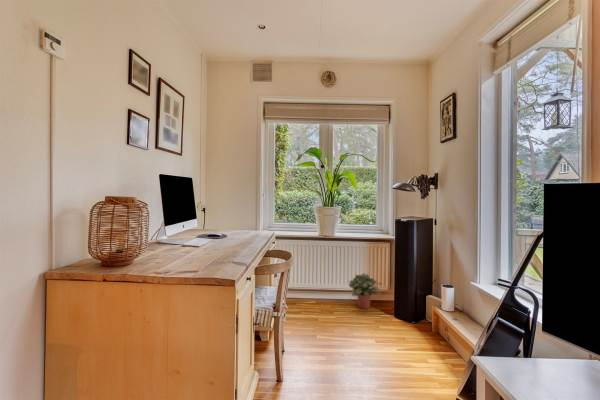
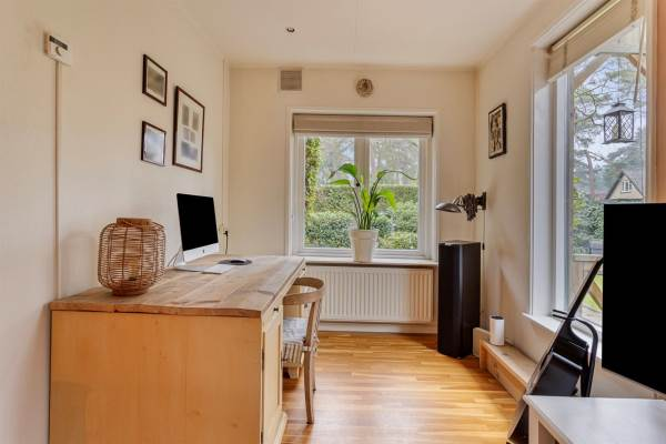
- potted plant [347,272,384,310]
